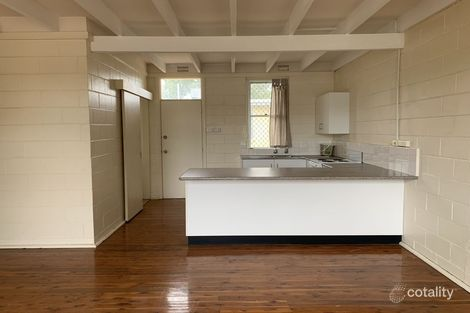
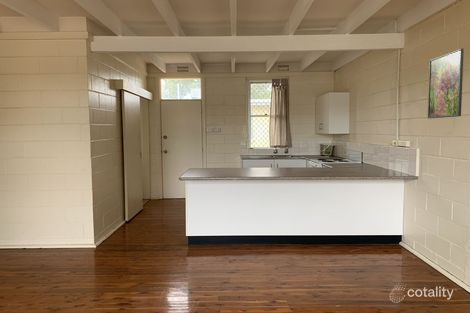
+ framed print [427,47,465,120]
